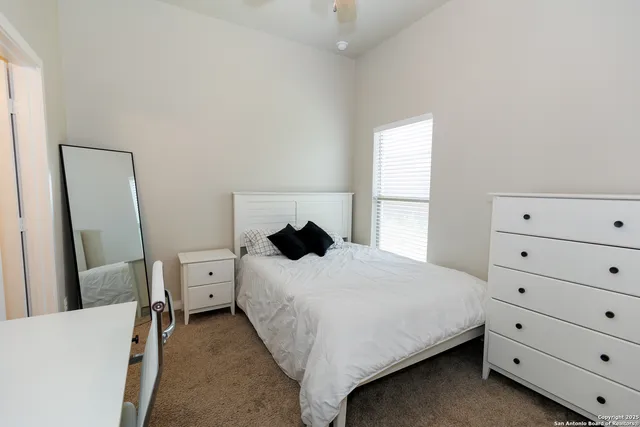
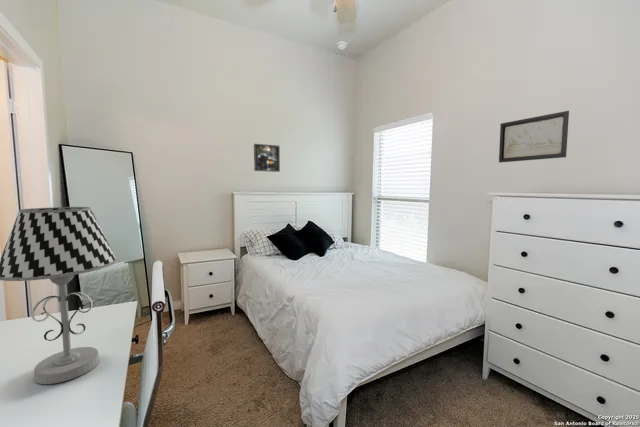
+ table lamp [0,206,118,385]
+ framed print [253,143,281,173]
+ wall art [498,110,570,163]
